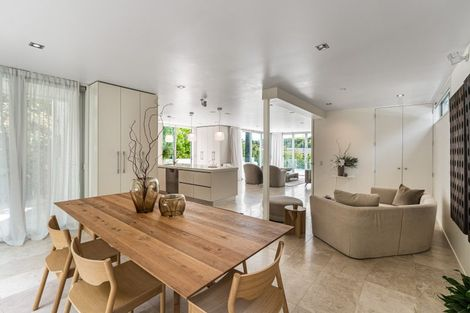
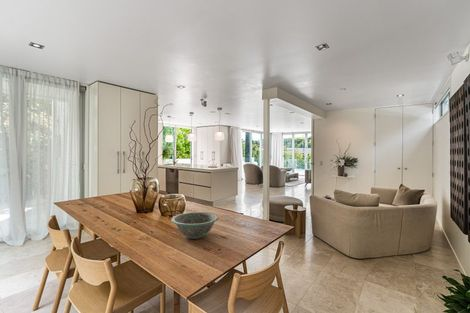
+ decorative bowl [170,211,220,240]
